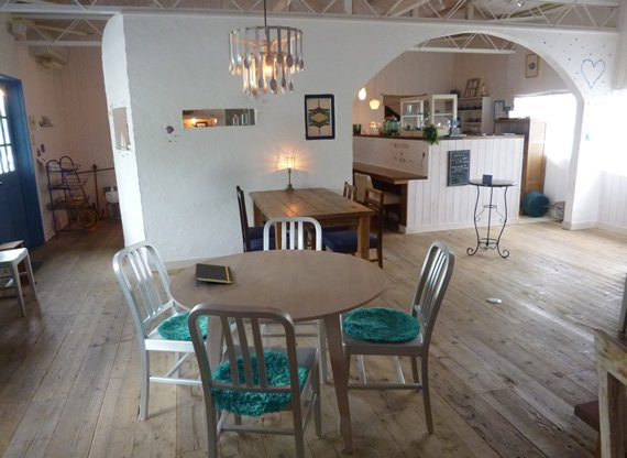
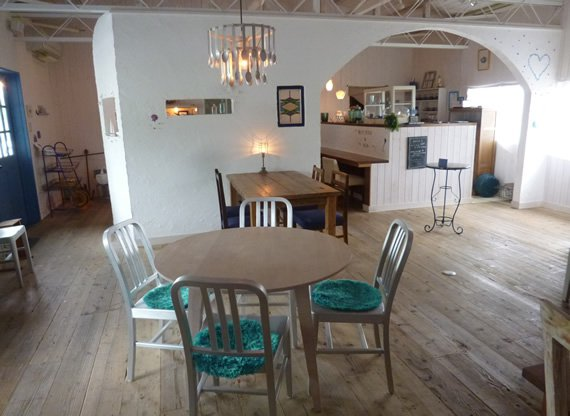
- notepad [195,262,233,286]
